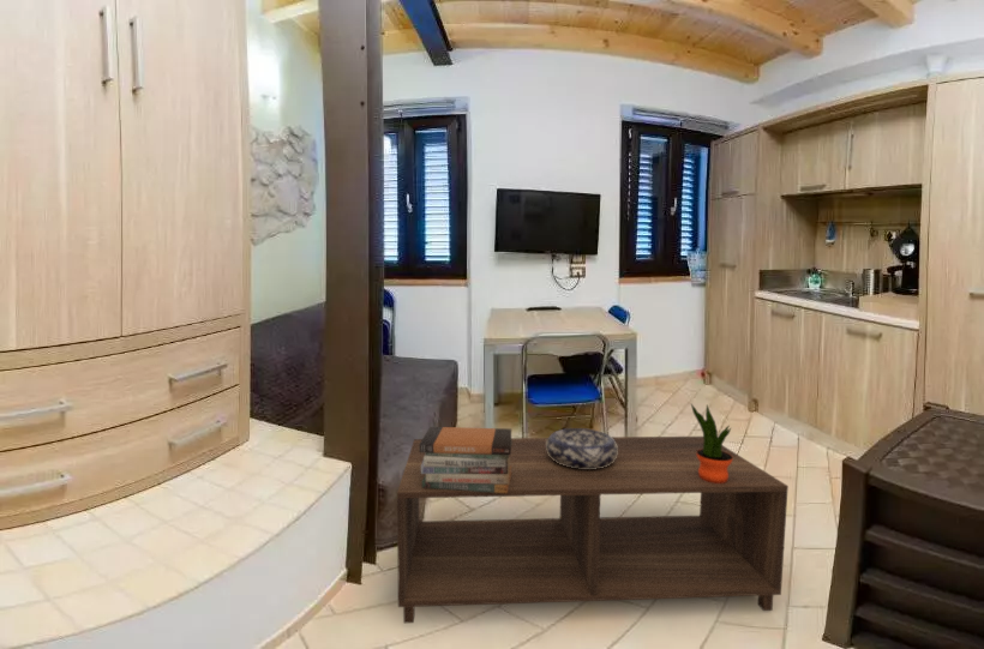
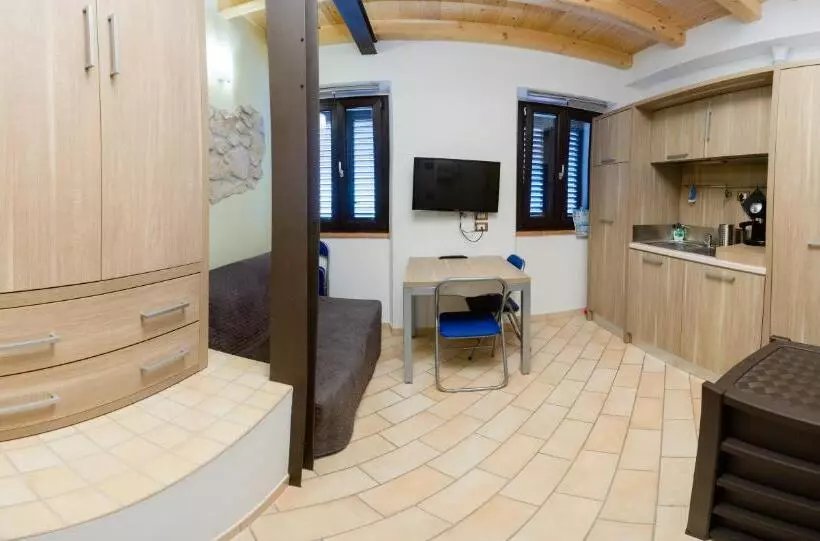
- coffee table [396,435,790,624]
- potted plant [690,403,733,483]
- book stack [420,426,512,493]
- decorative bowl [546,427,618,469]
